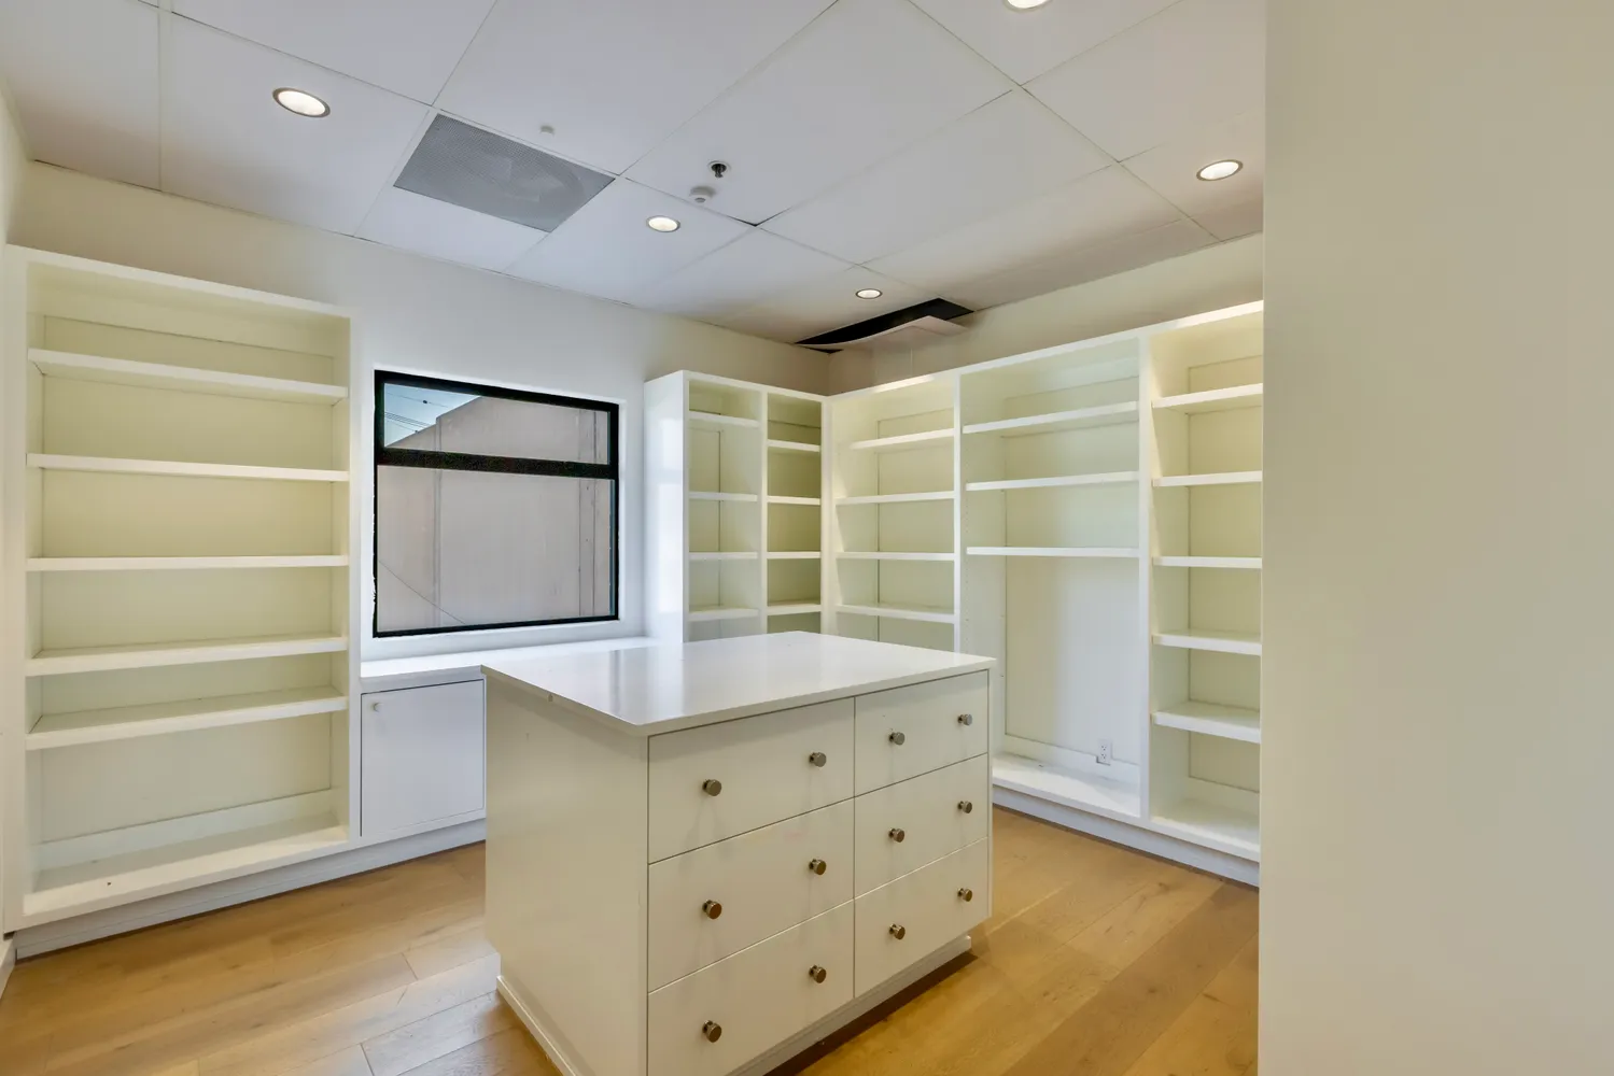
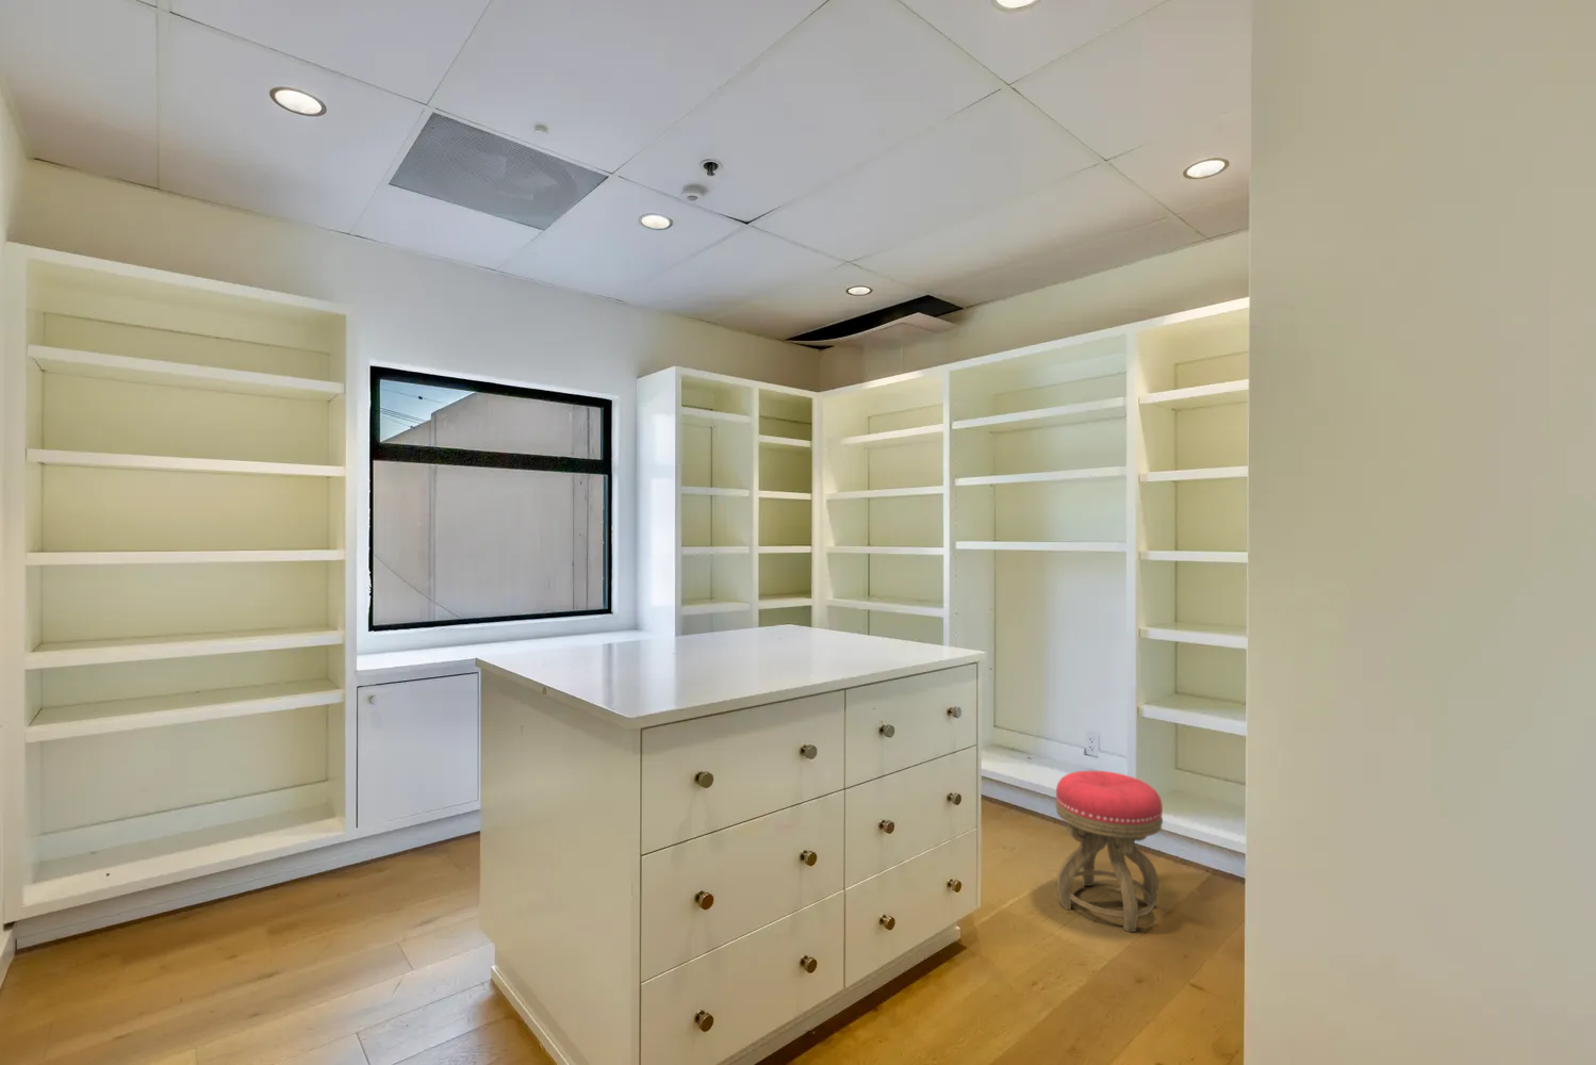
+ stool [1055,770,1163,933]
